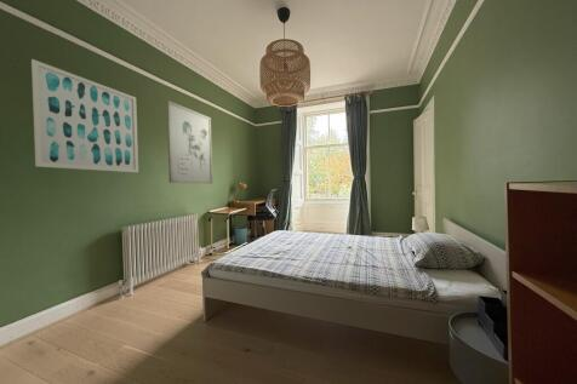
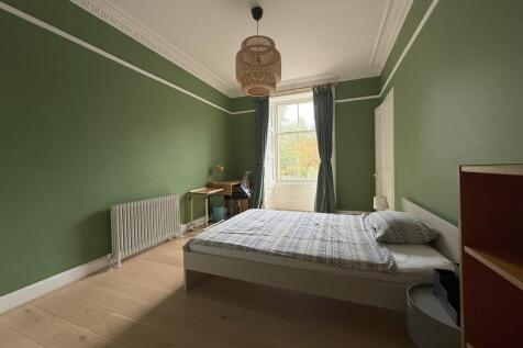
- wall art [166,99,213,185]
- wall art [30,58,139,173]
